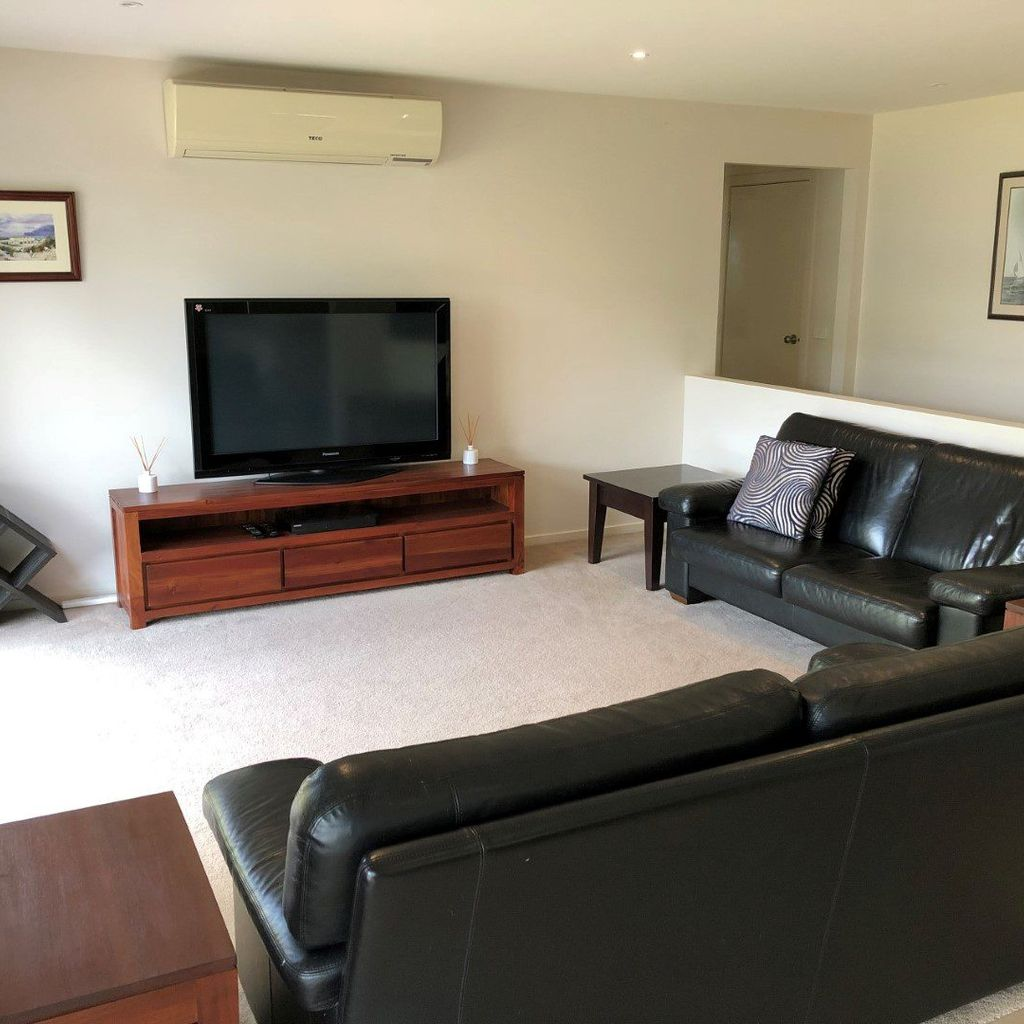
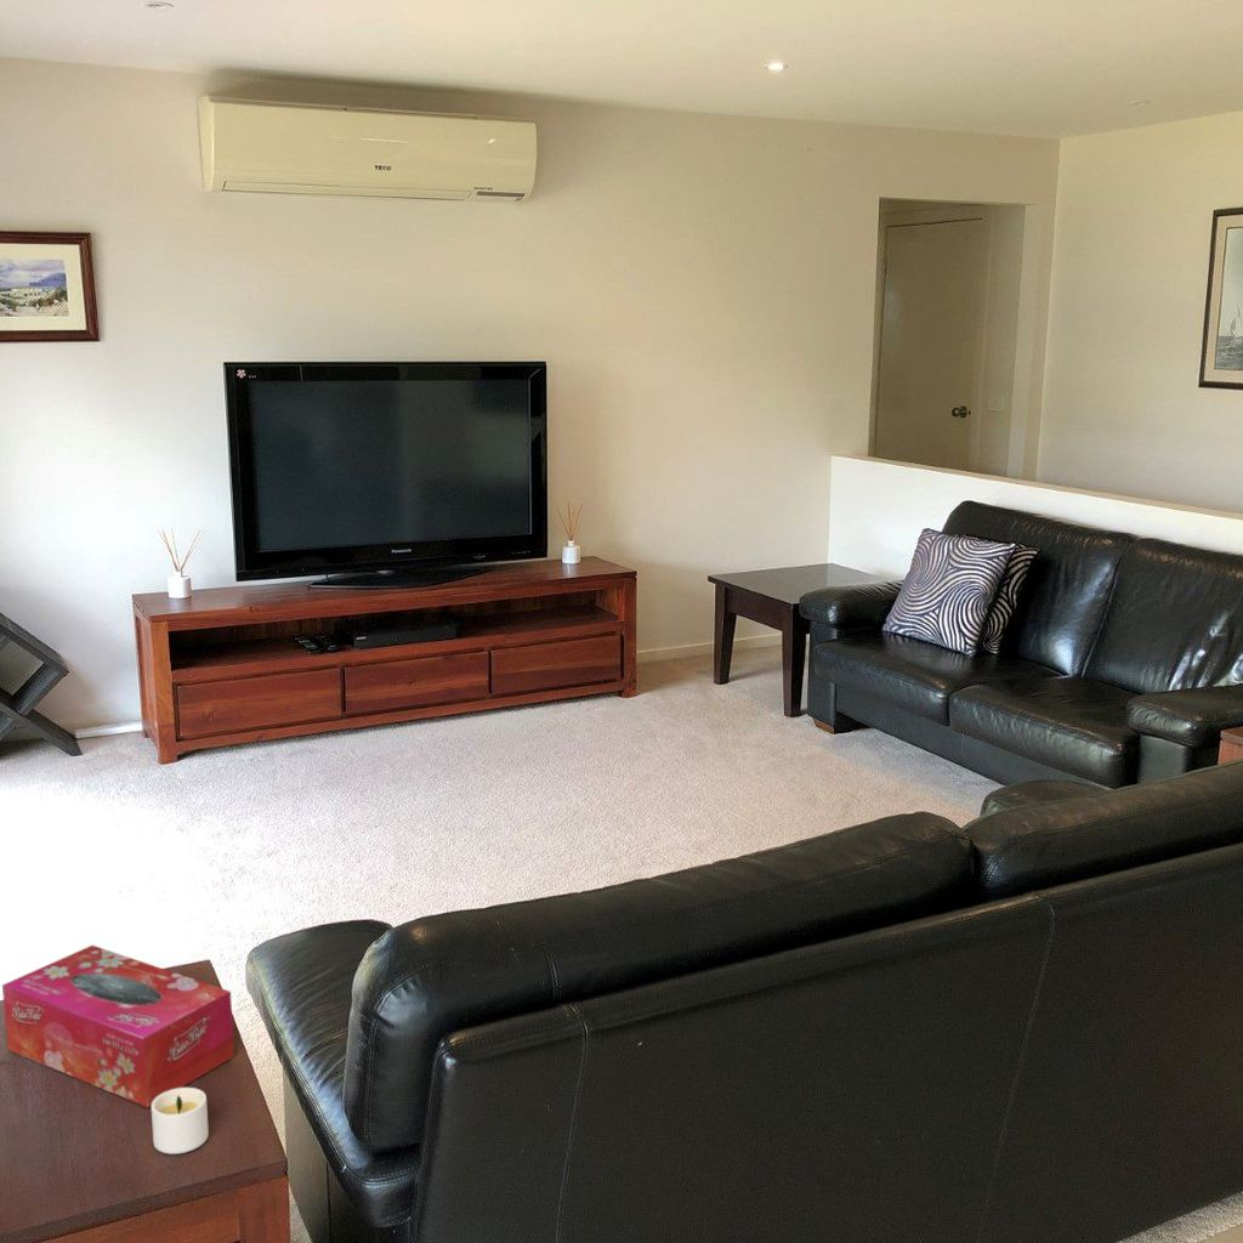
+ candle [151,1086,210,1154]
+ tissue box [1,944,235,1108]
